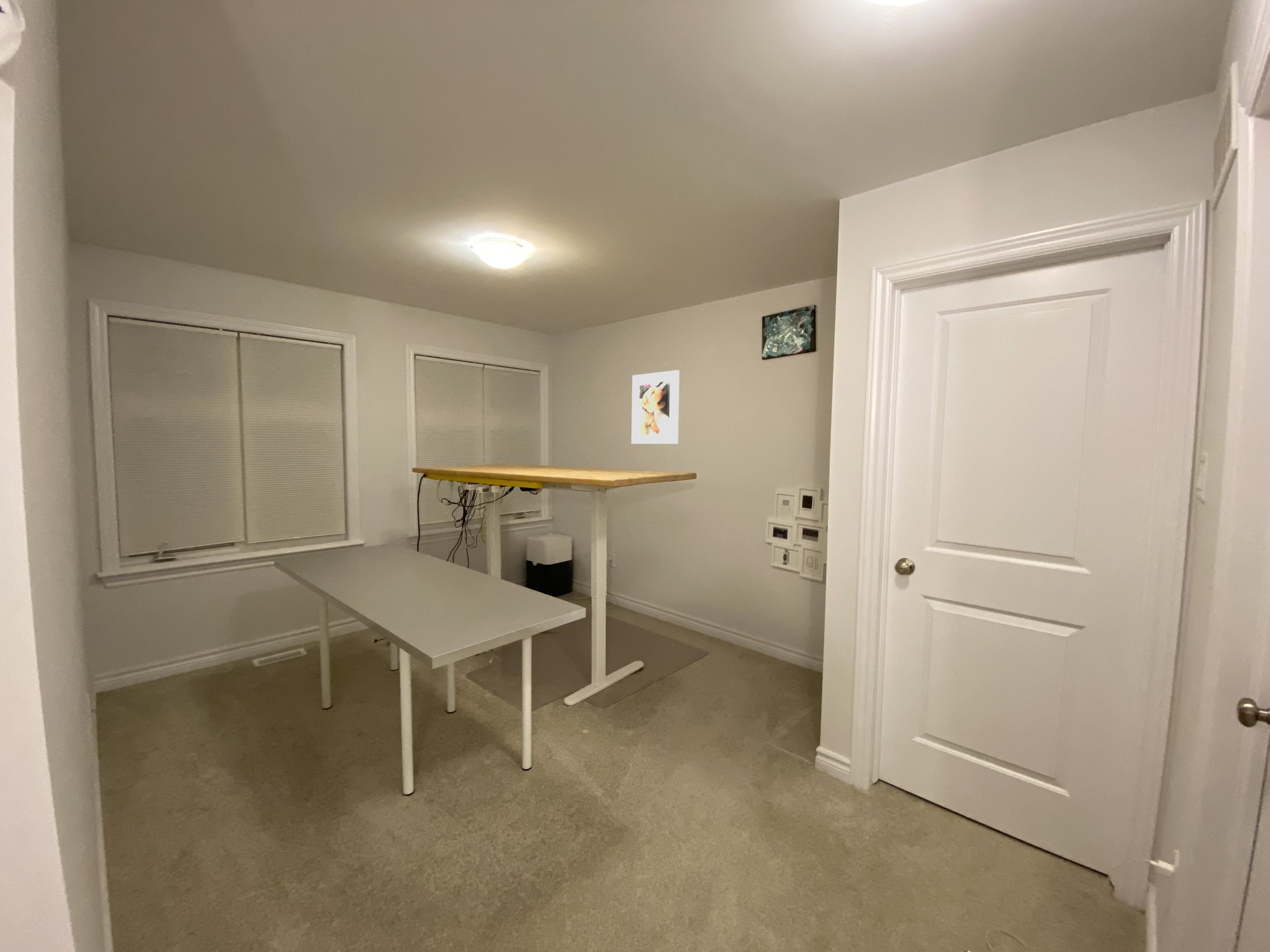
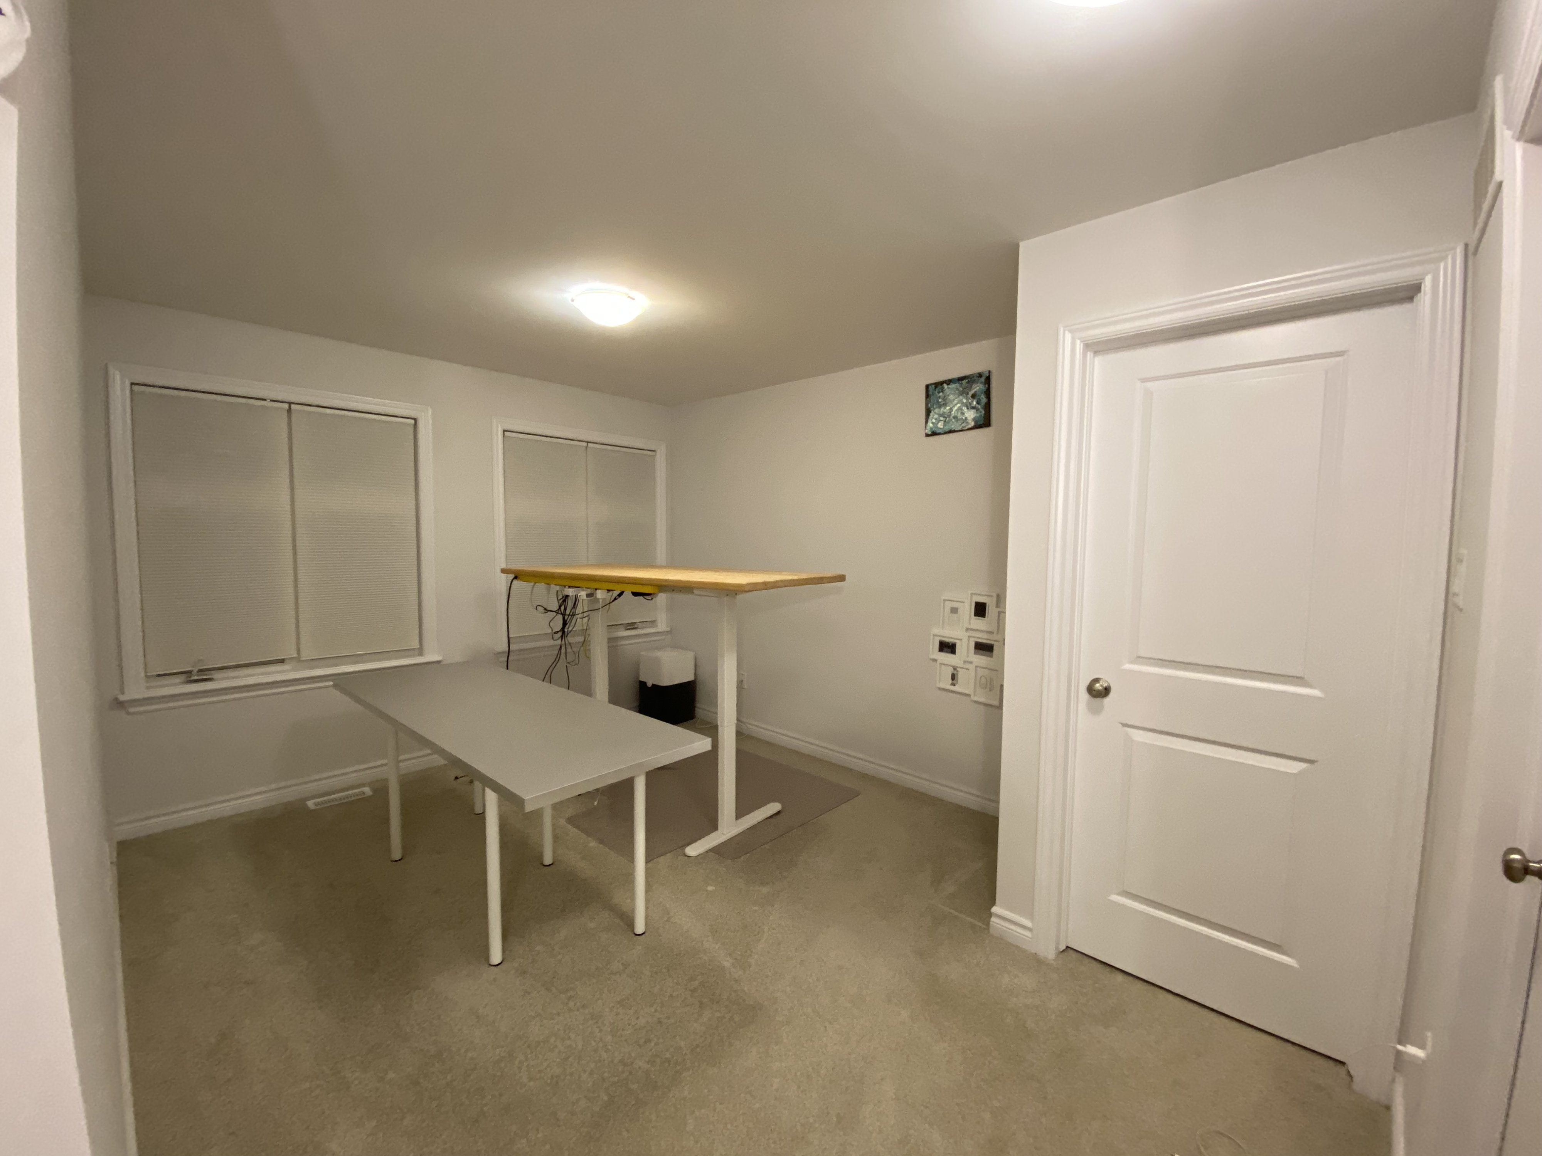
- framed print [631,370,680,444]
